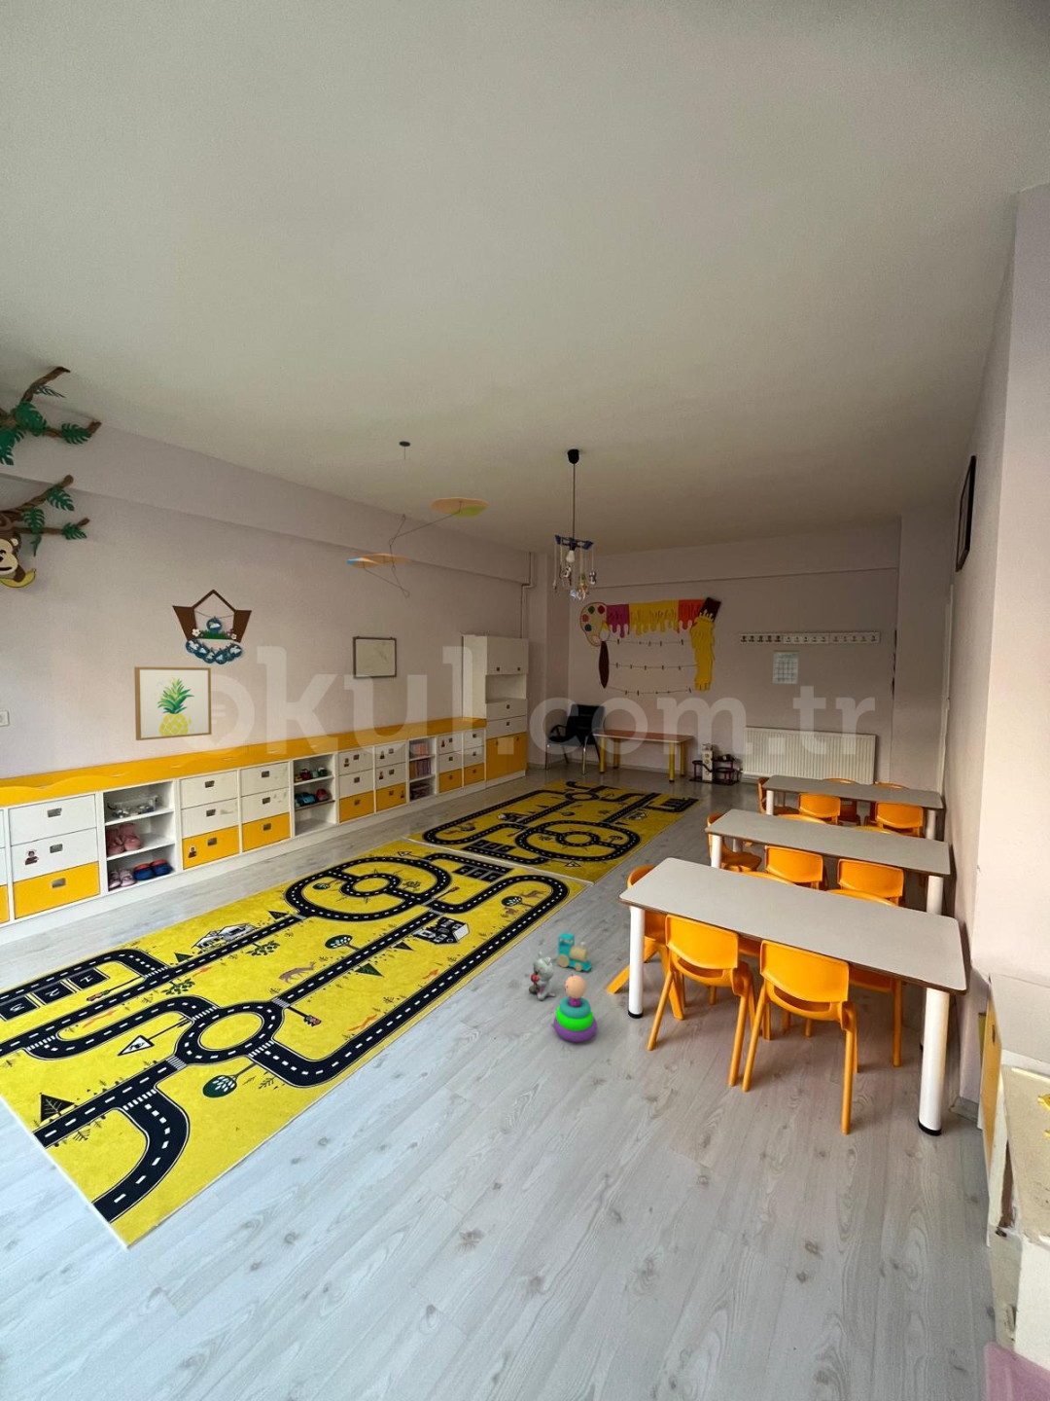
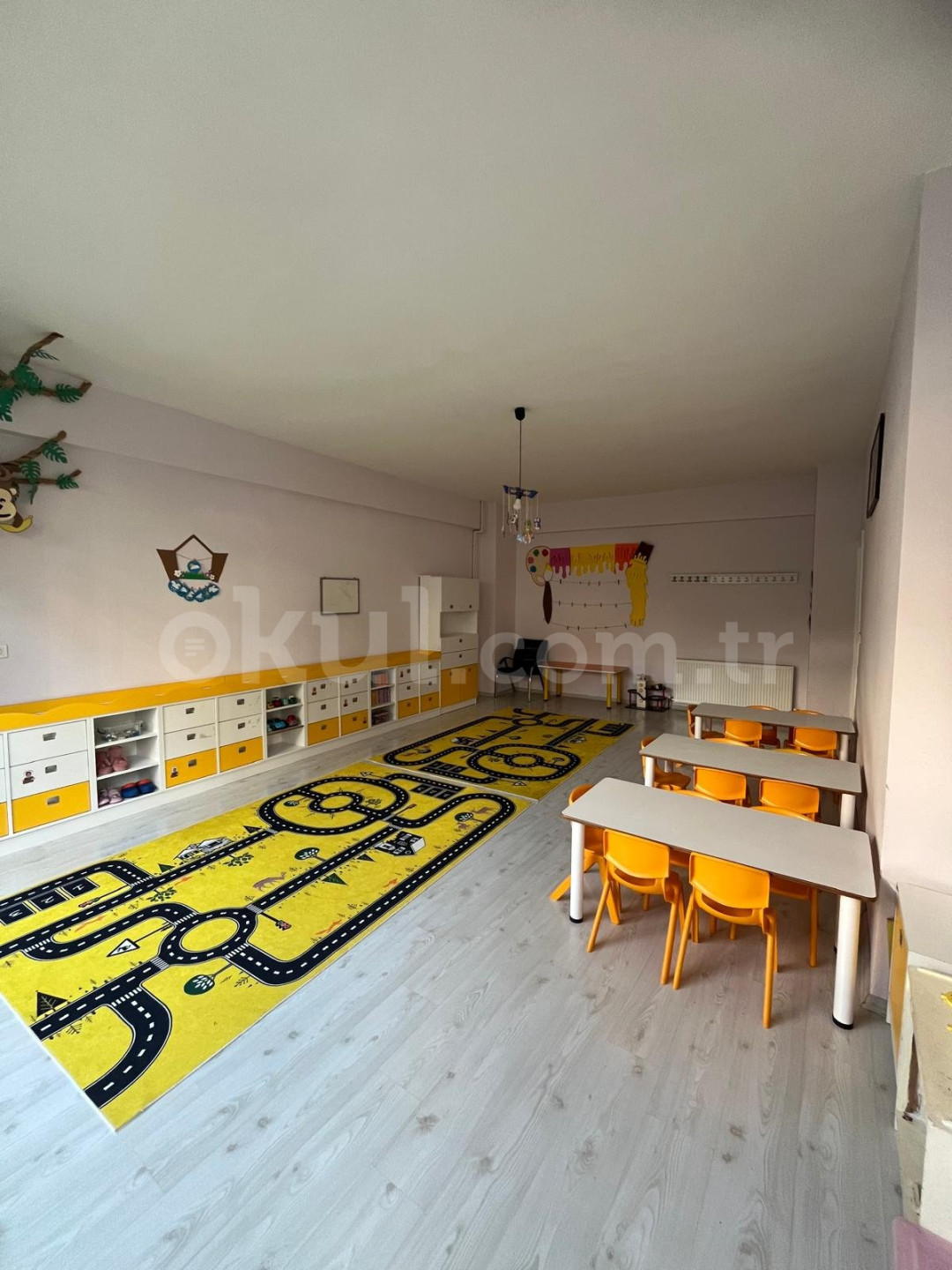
- calendar [772,646,800,685]
- plush toy [528,951,556,1002]
- wall art [133,665,213,741]
- ceiling mobile [346,440,490,598]
- toy train [557,931,593,972]
- stacking toy [553,973,598,1042]
